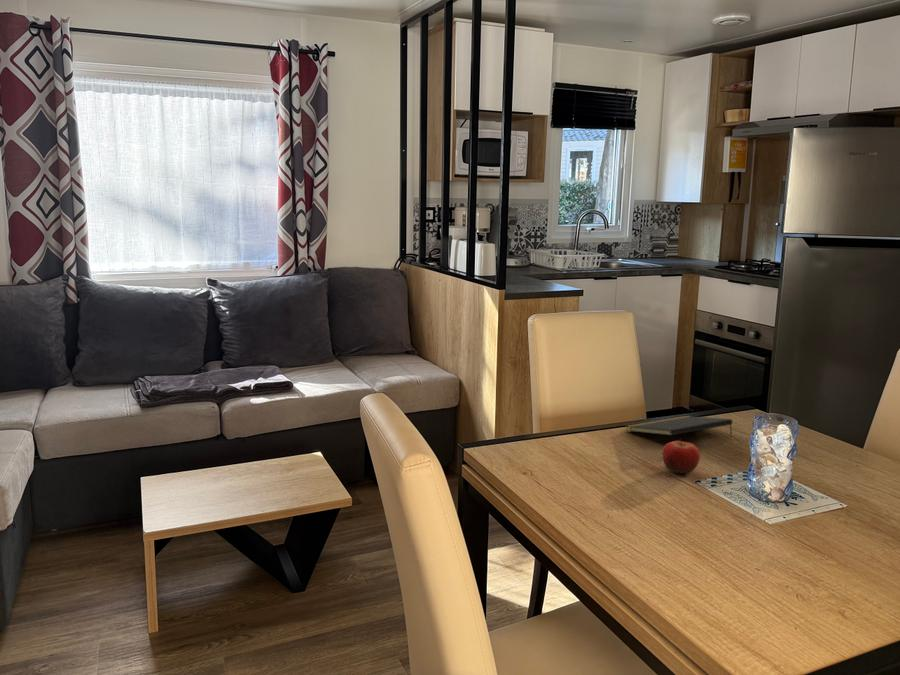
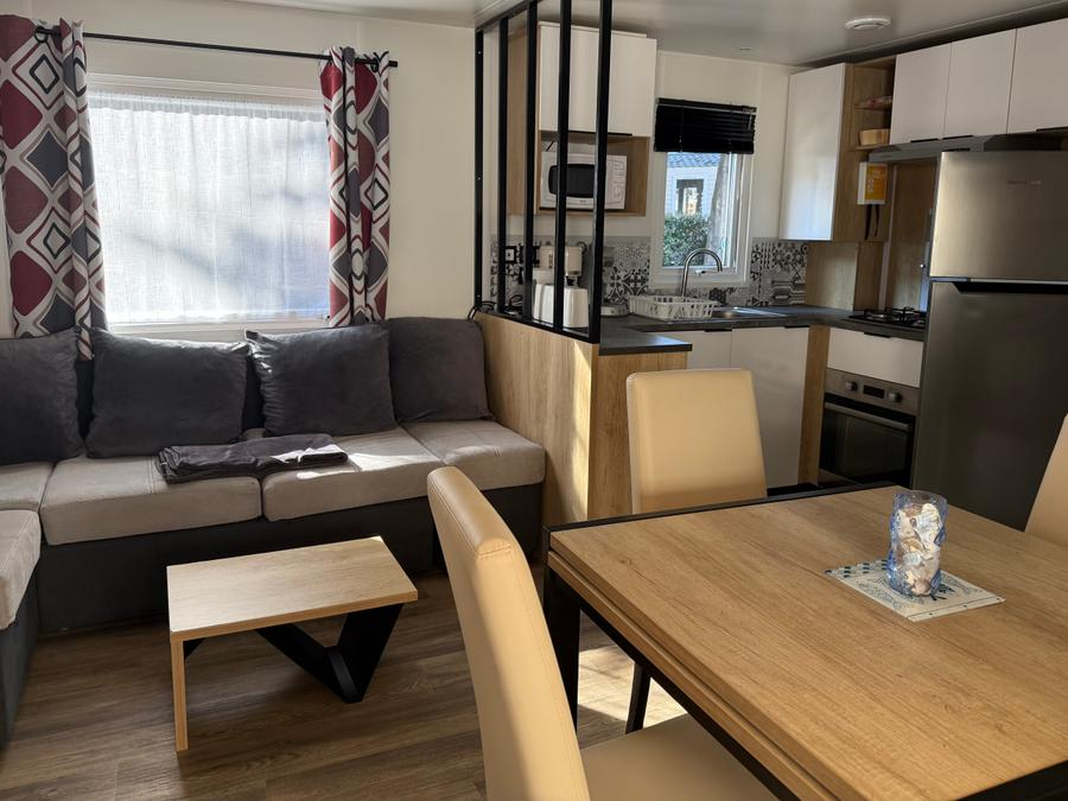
- notepad [624,415,733,436]
- fruit [661,437,701,474]
